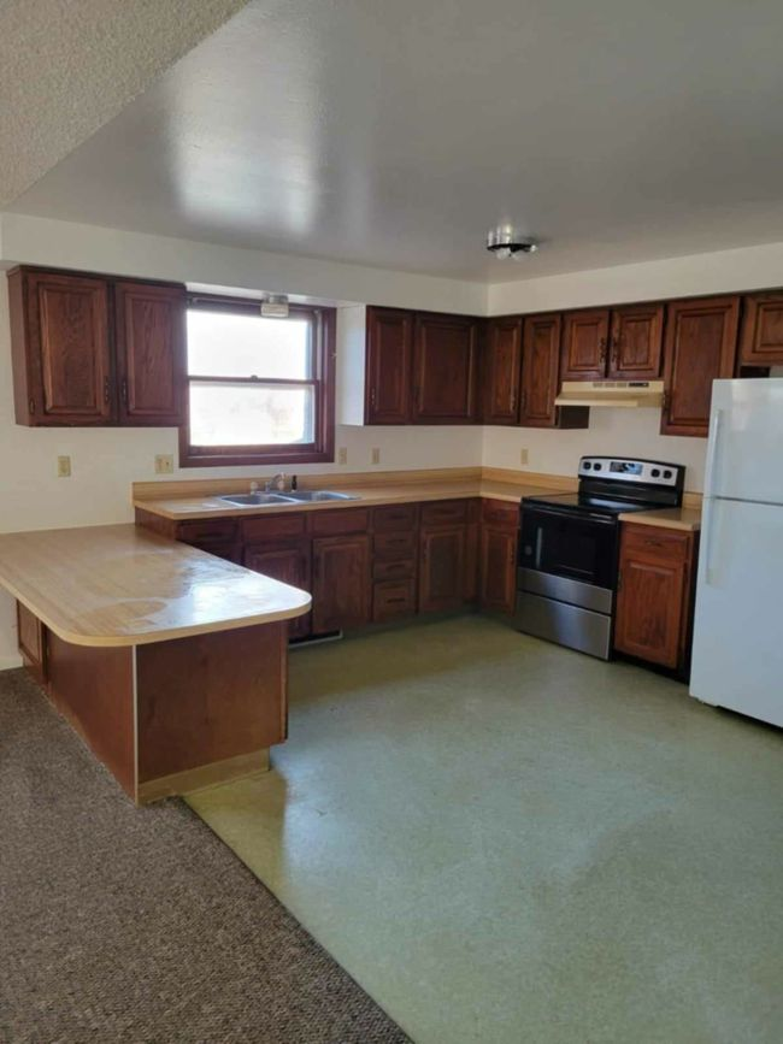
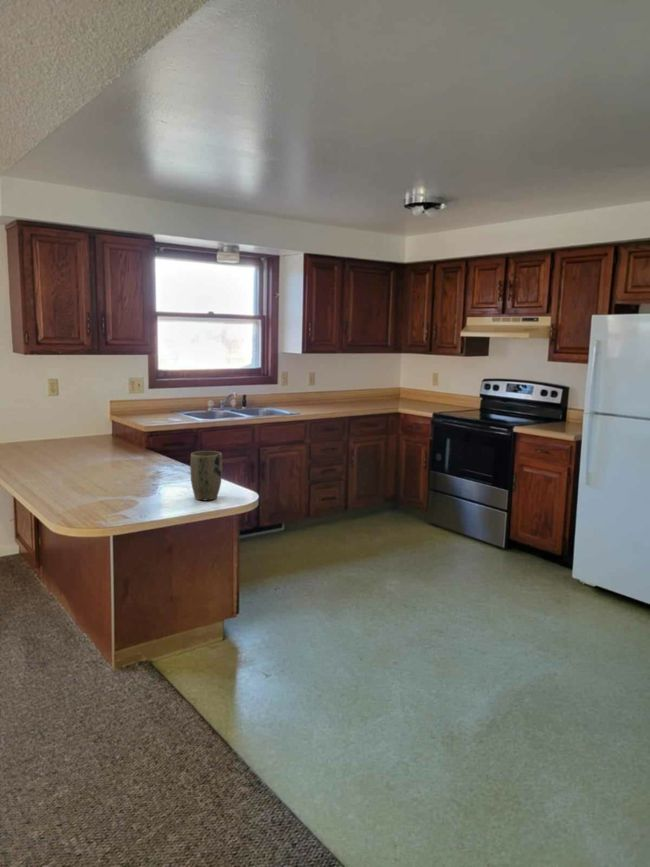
+ plant pot [189,450,223,501]
